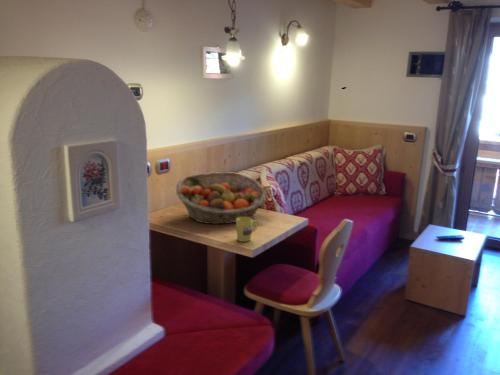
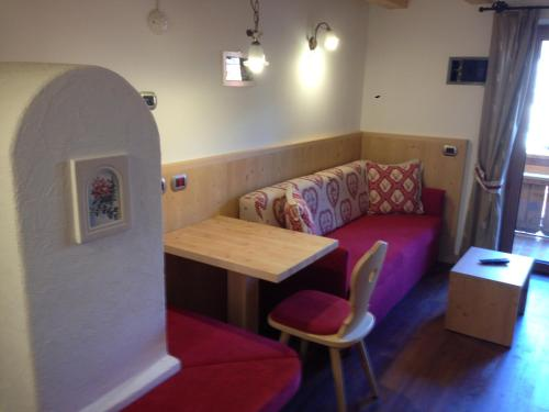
- fruit basket [175,171,268,225]
- mug [235,217,259,243]
